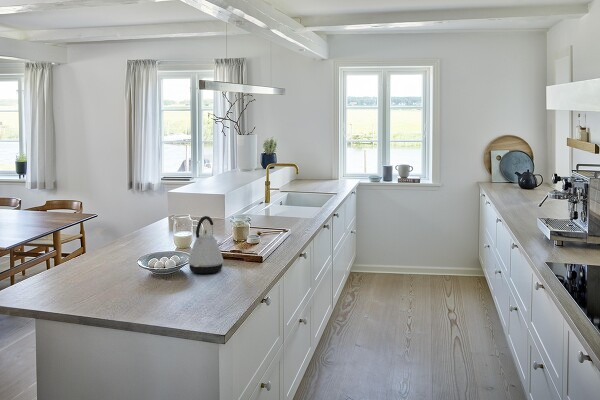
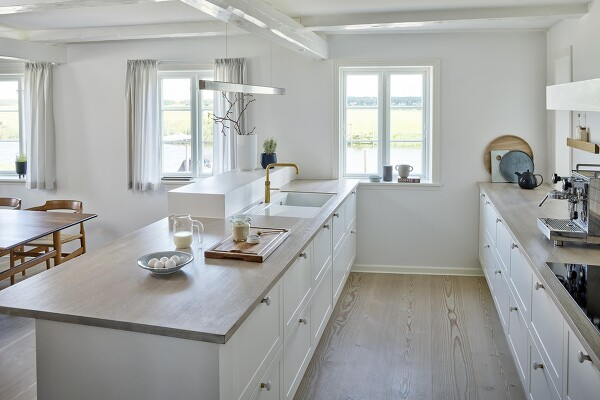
- kettle [187,215,224,274]
